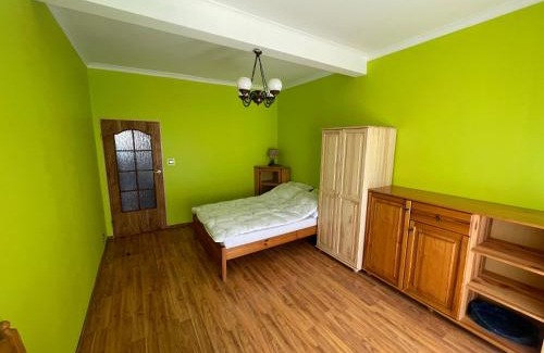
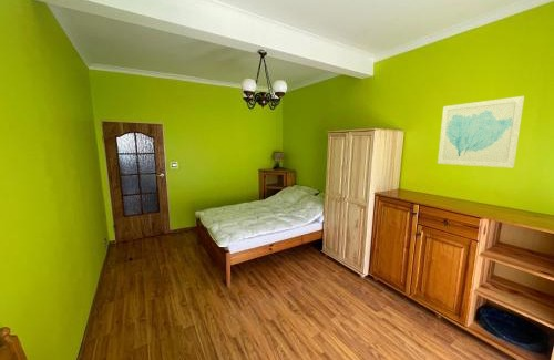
+ wall art [437,95,525,168]
